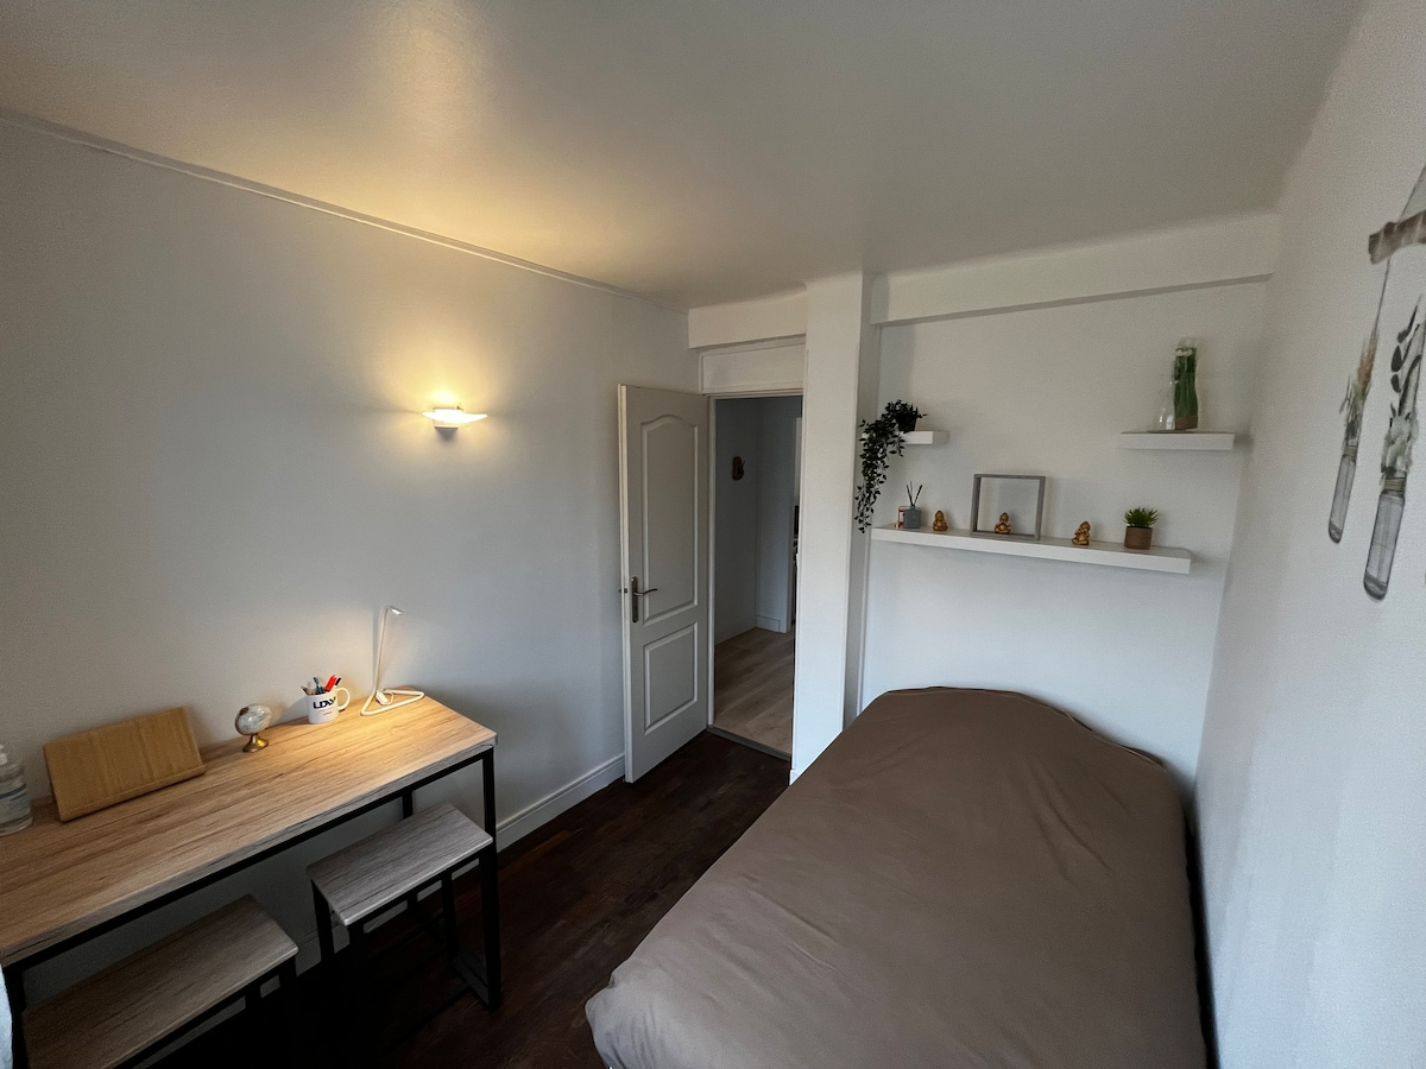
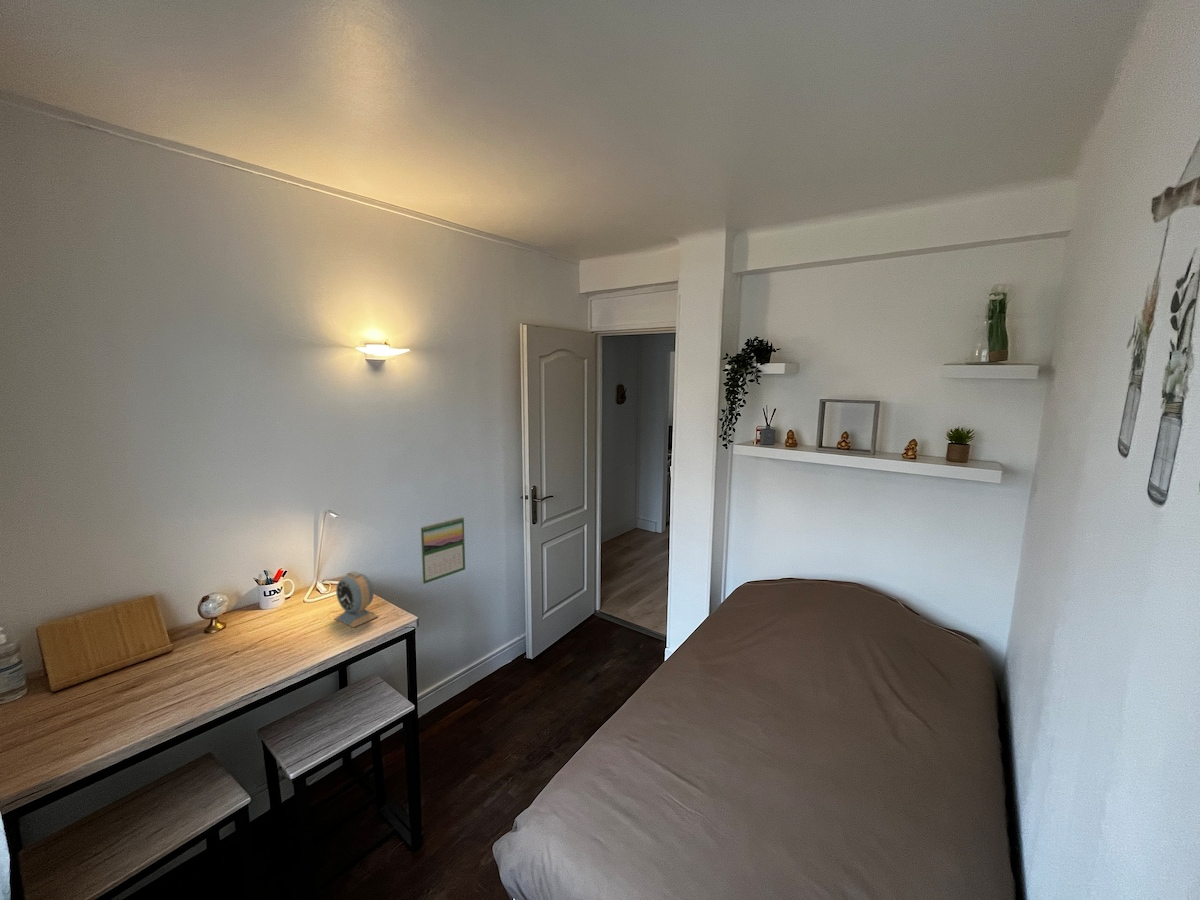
+ calendar [420,515,466,585]
+ alarm clock [333,570,380,629]
